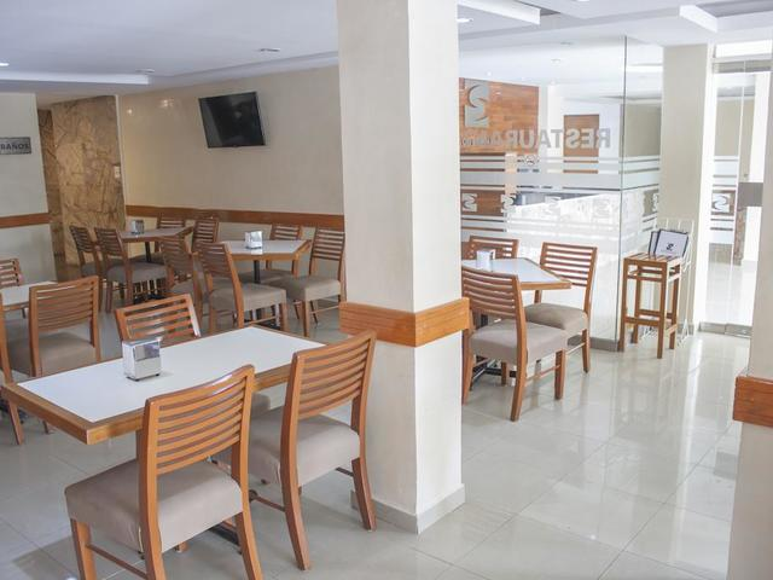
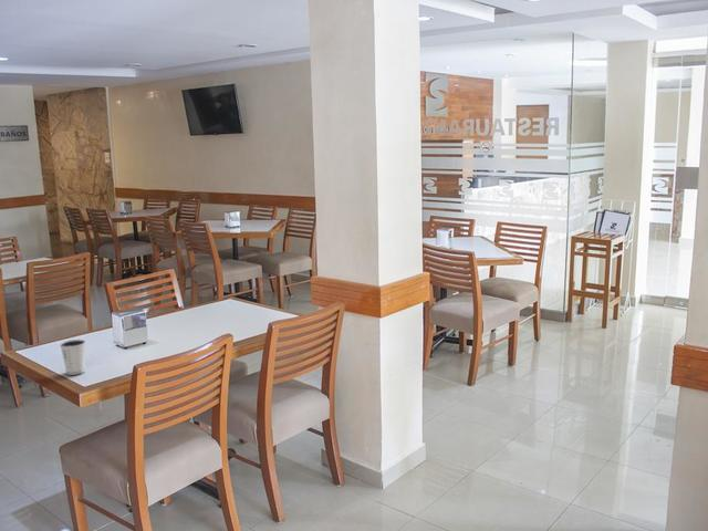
+ dixie cup [59,339,87,376]
